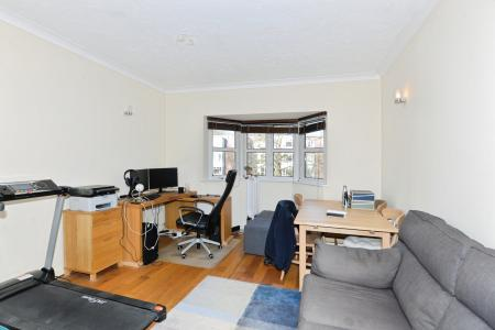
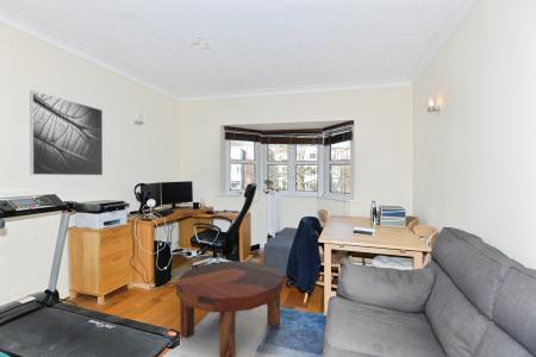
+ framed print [29,89,104,176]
+ coffee table [175,261,285,357]
